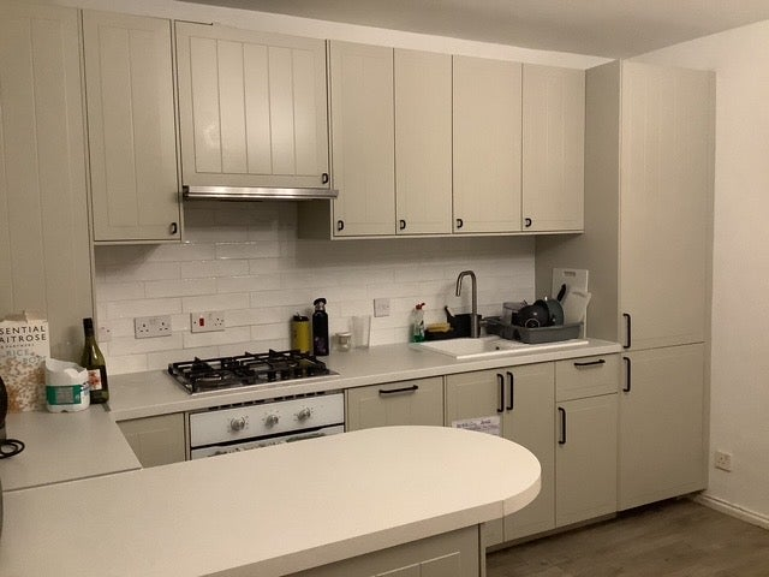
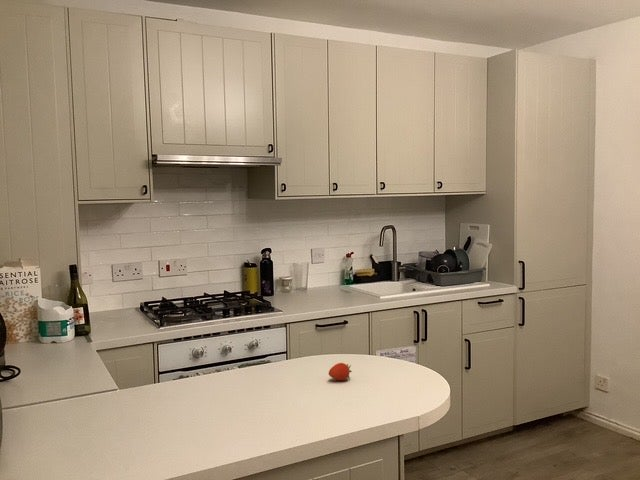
+ fruit [328,362,353,381]
